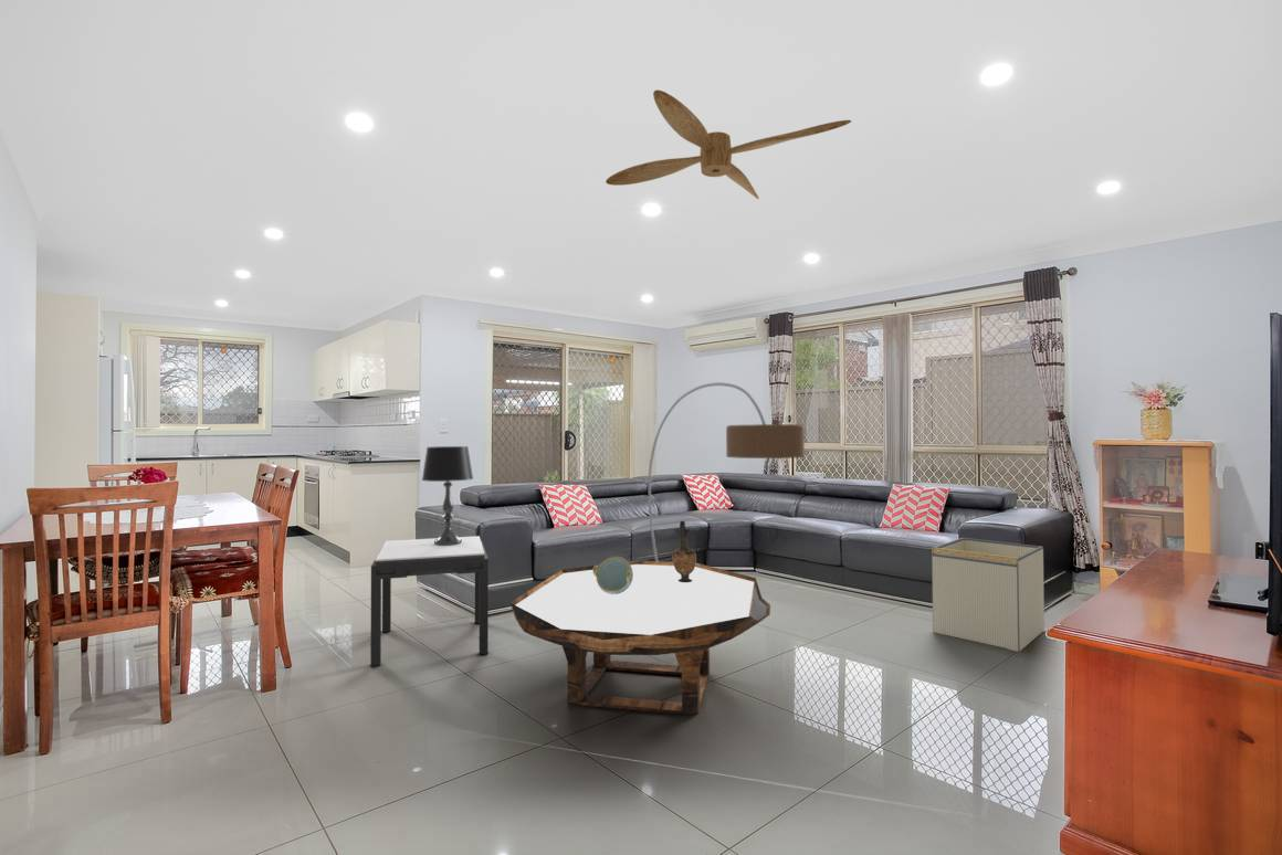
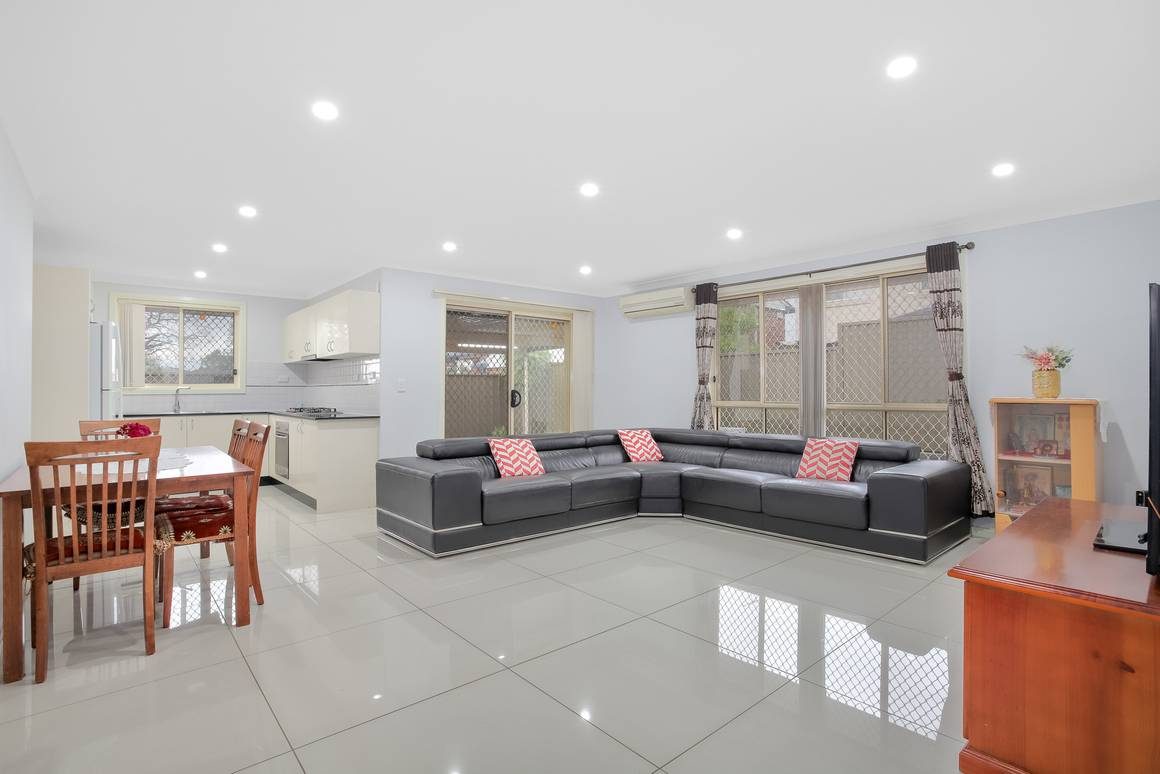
- table lamp [421,445,474,546]
- vase [671,520,697,582]
- ceiling fan [605,89,852,200]
- storage bin [931,537,1045,653]
- coffee table [509,560,771,716]
- floor lamp [648,381,806,561]
- decorative bowl [592,556,633,594]
- side table [369,535,490,667]
